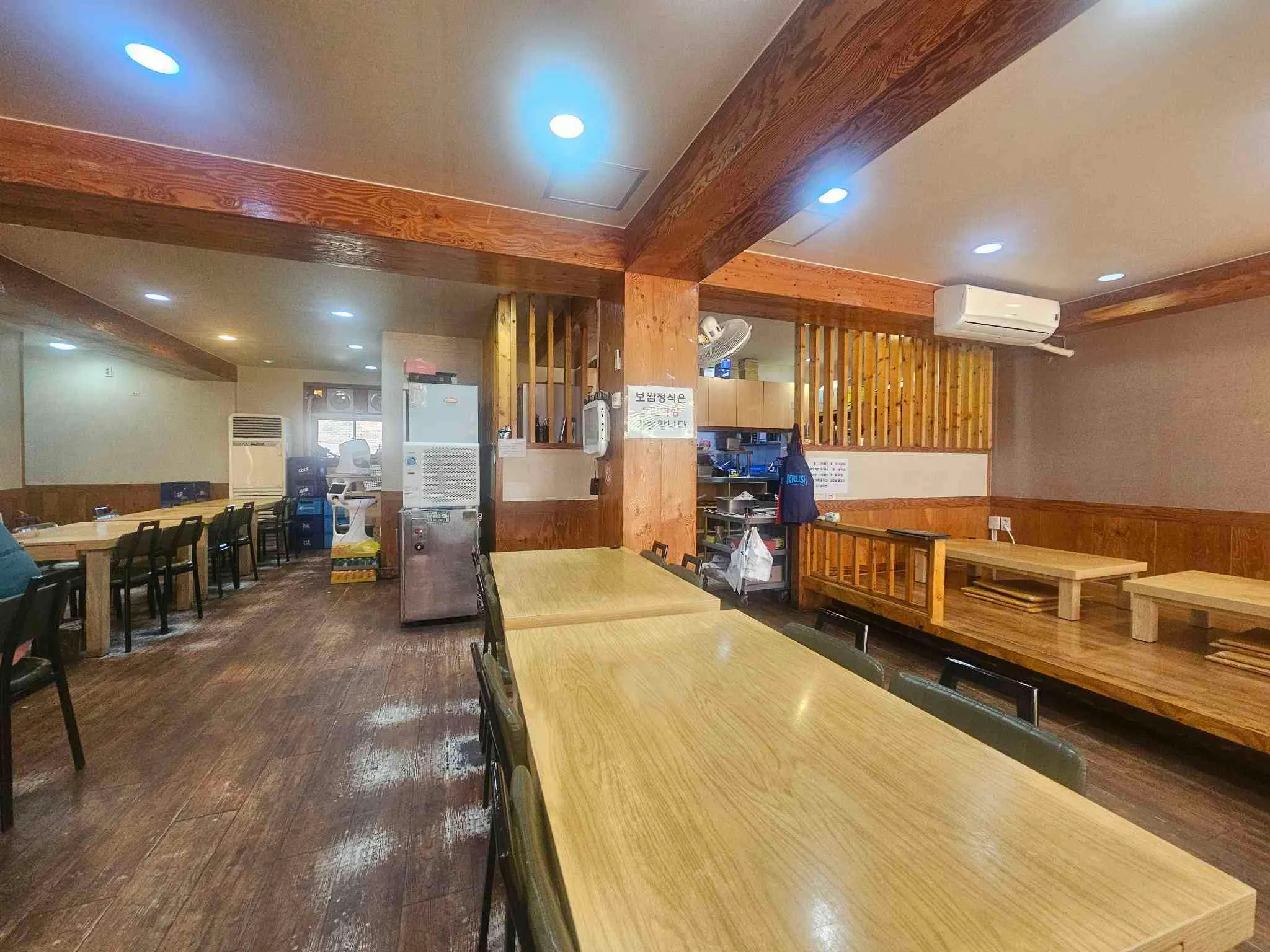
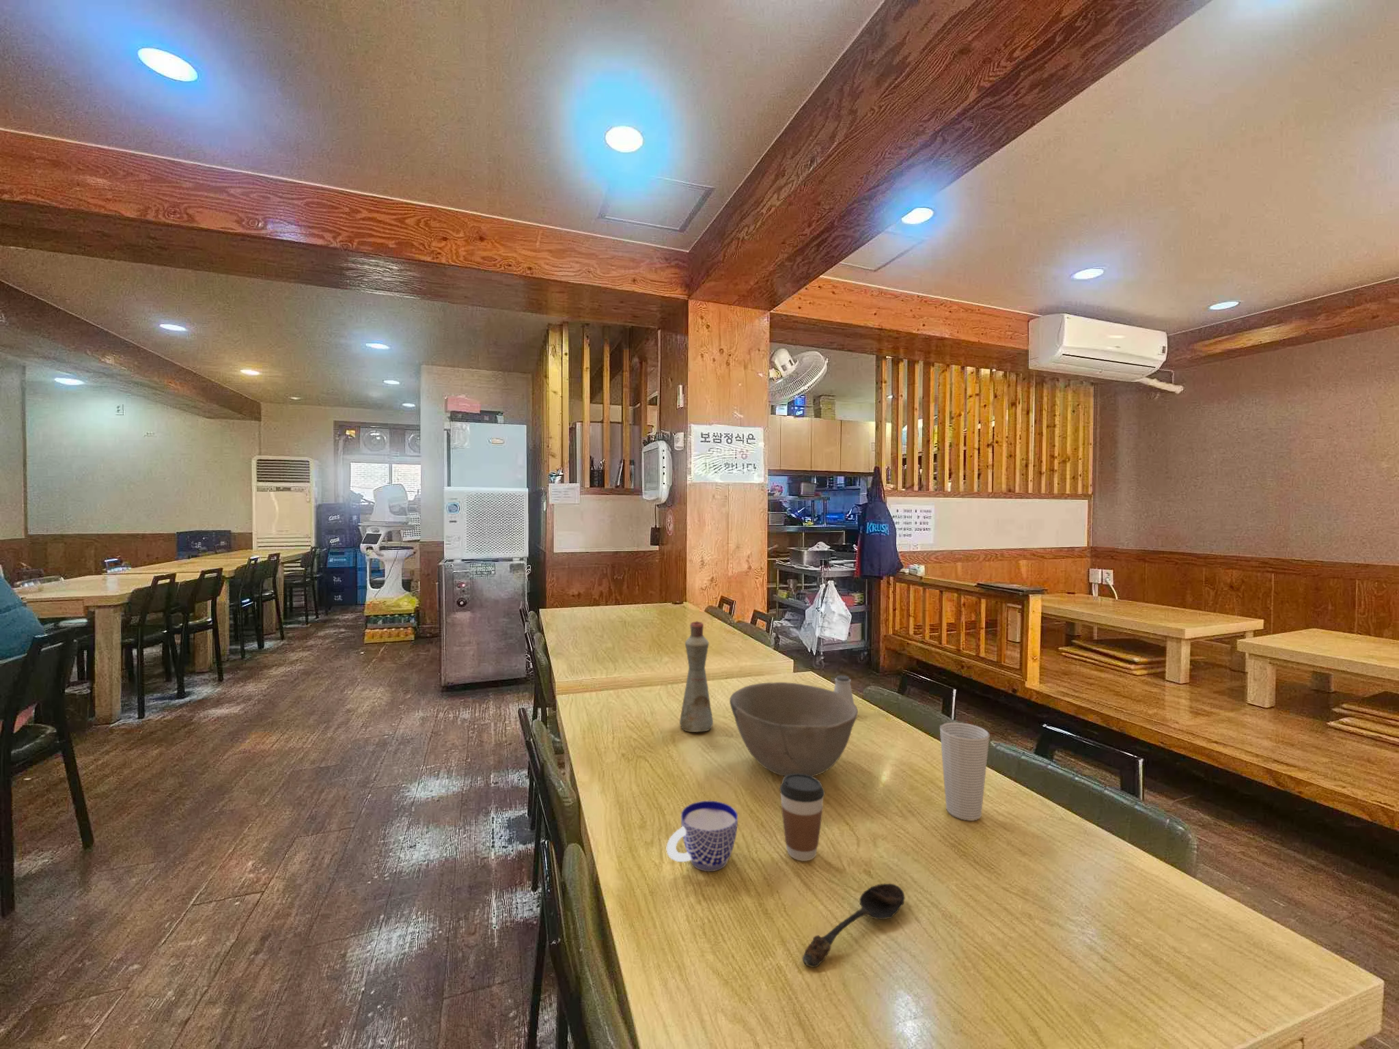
+ cup [940,722,990,821]
+ spoon [802,883,905,967]
+ cup [666,800,738,872]
+ saltshaker [834,674,855,703]
+ bowl [729,682,858,777]
+ coffee cup [779,774,825,862]
+ bottle [679,620,714,733]
